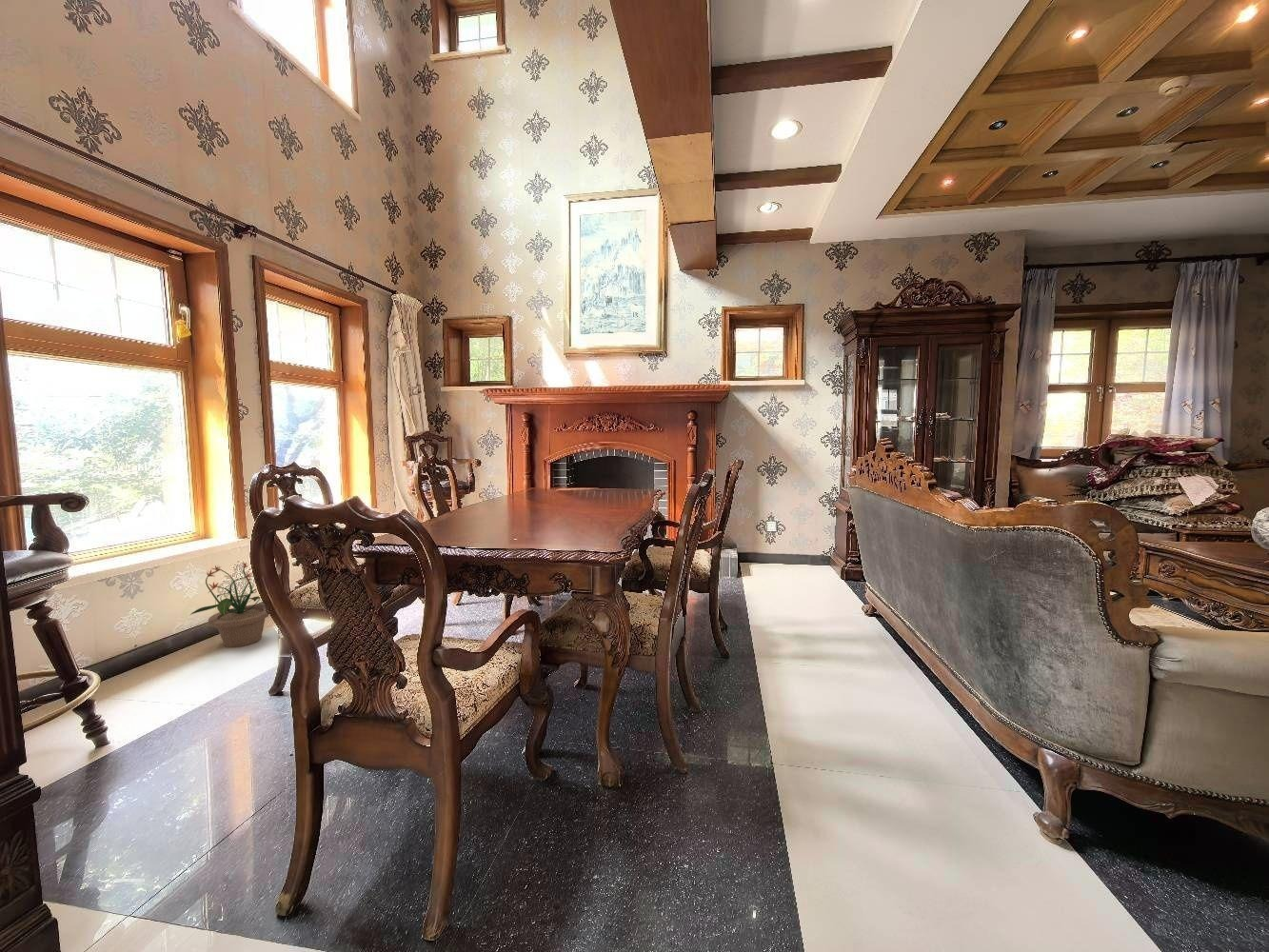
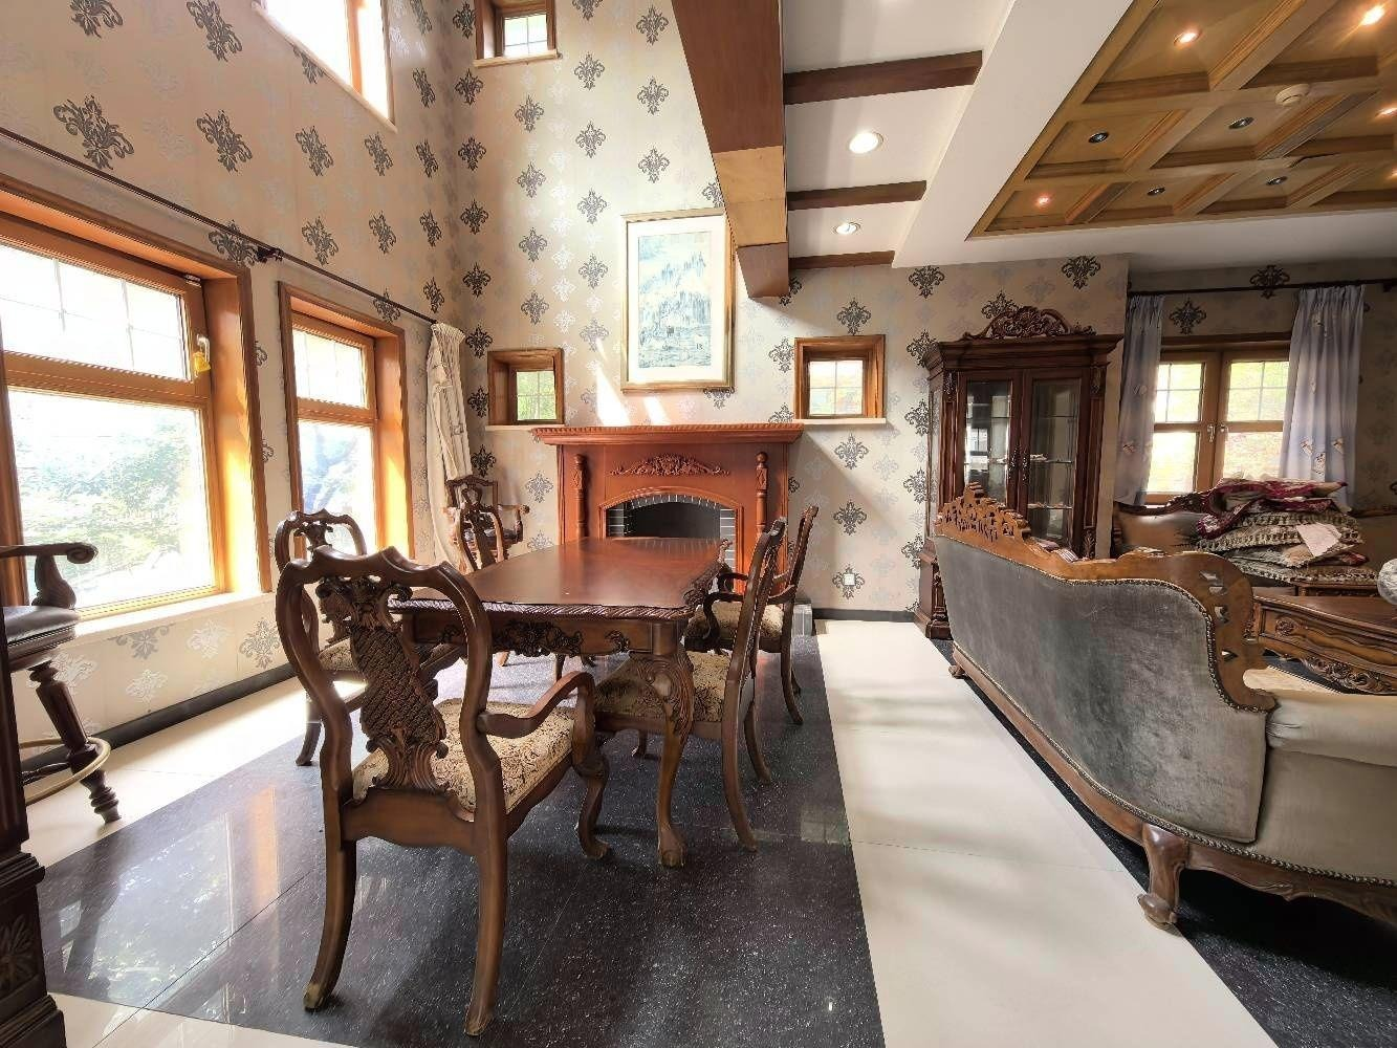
- potted plant [189,561,269,648]
